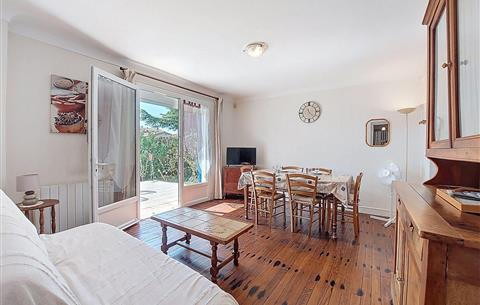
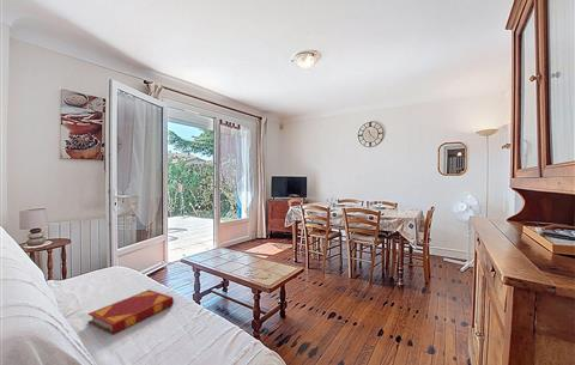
+ hardback book [87,288,175,335]
